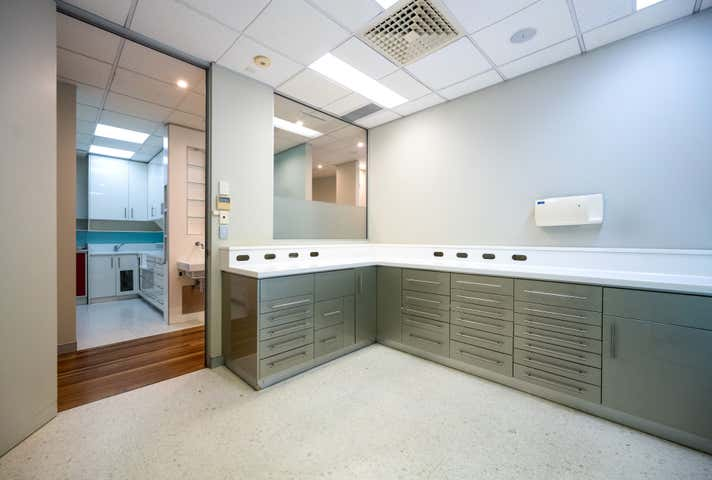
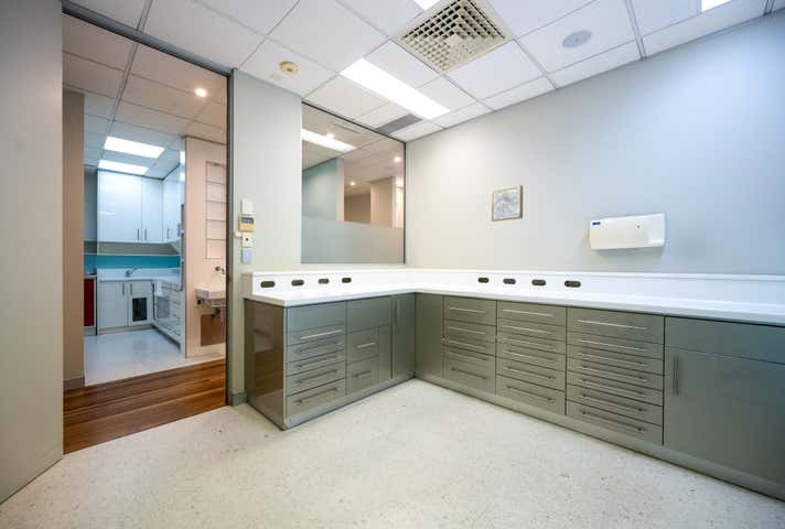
+ wall art [491,184,524,223]
